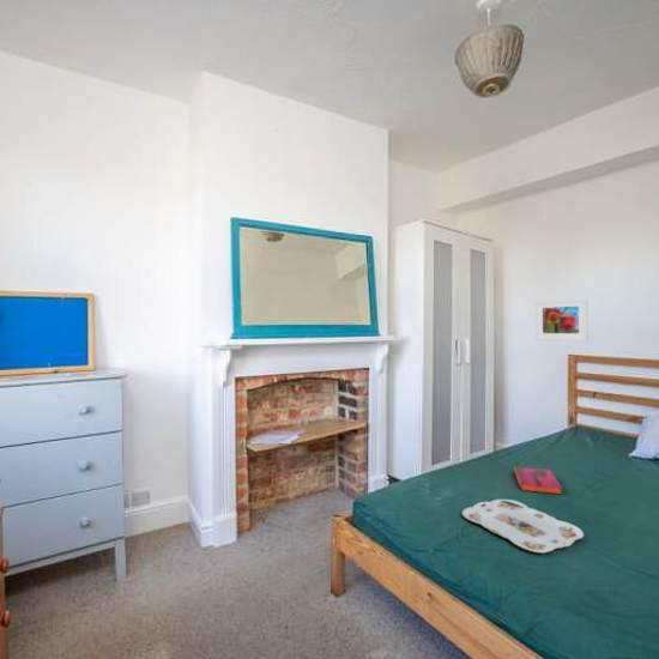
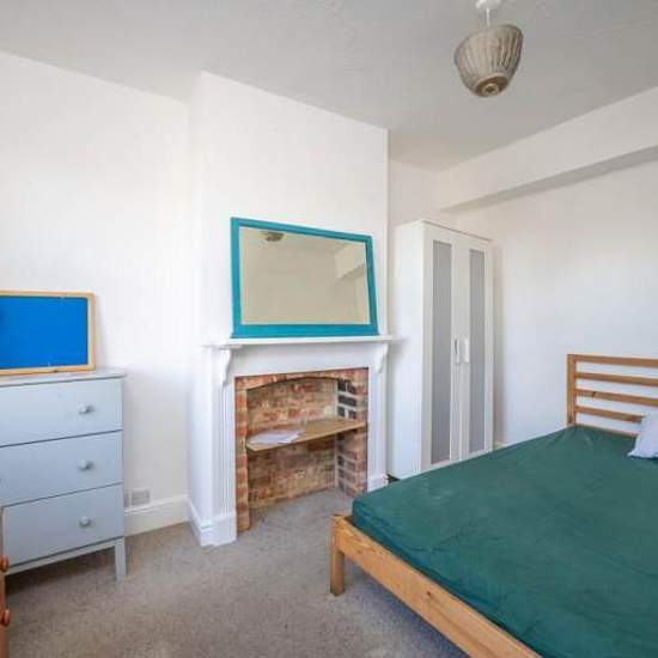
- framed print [534,297,590,343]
- hardback book [513,466,563,495]
- serving tray [461,498,585,554]
